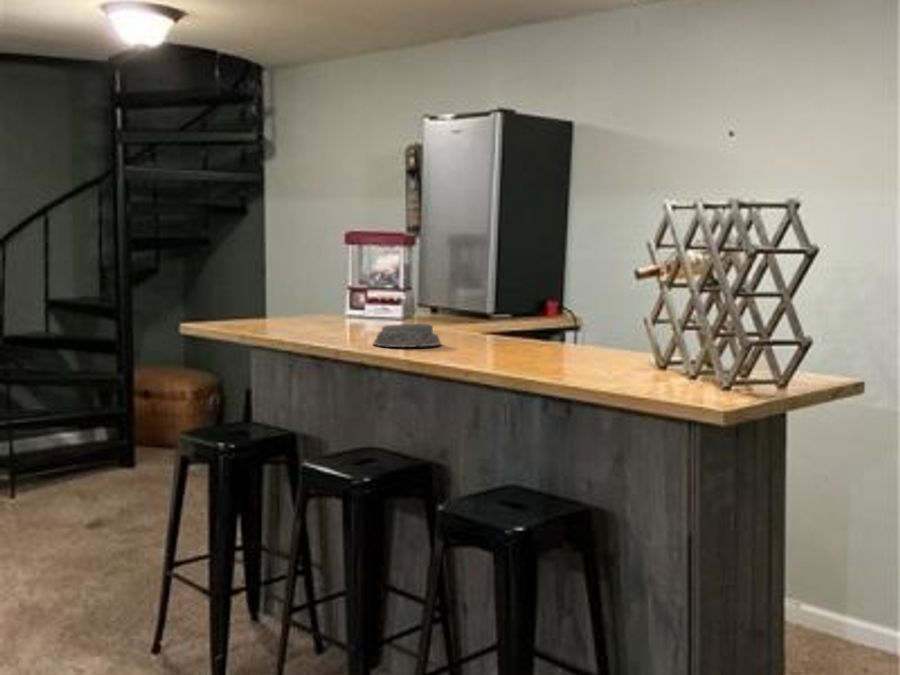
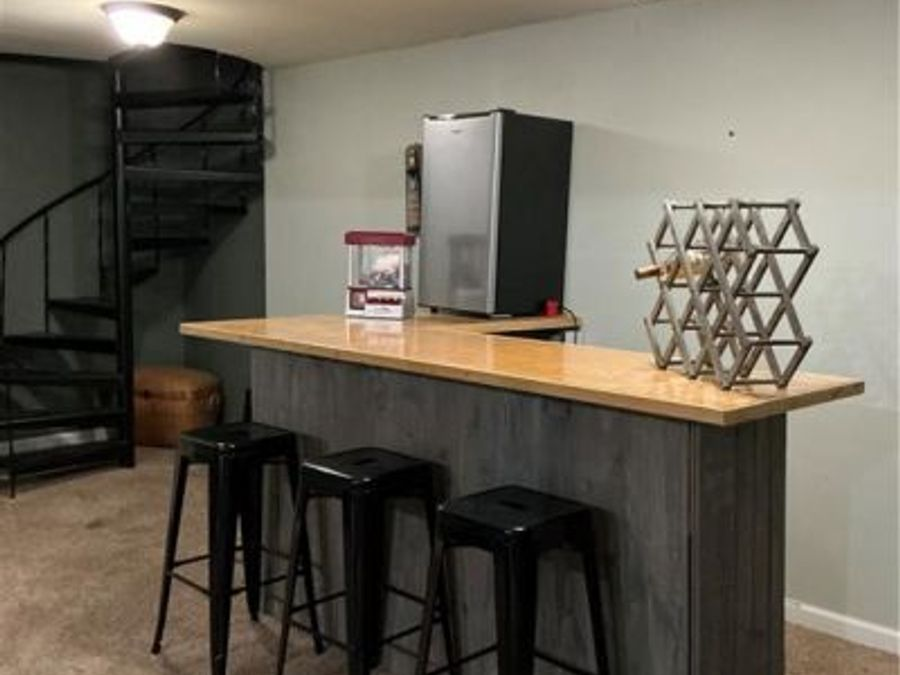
- mortar [371,323,443,348]
